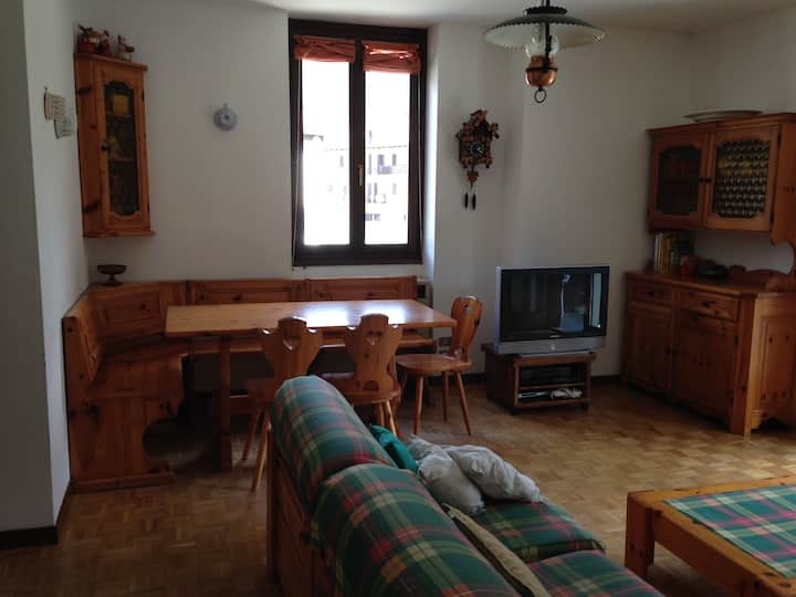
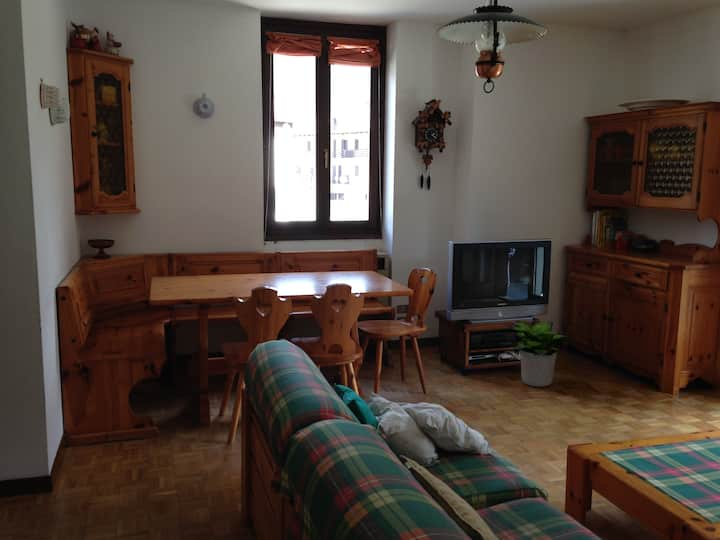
+ potted plant [507,319,574,388]
